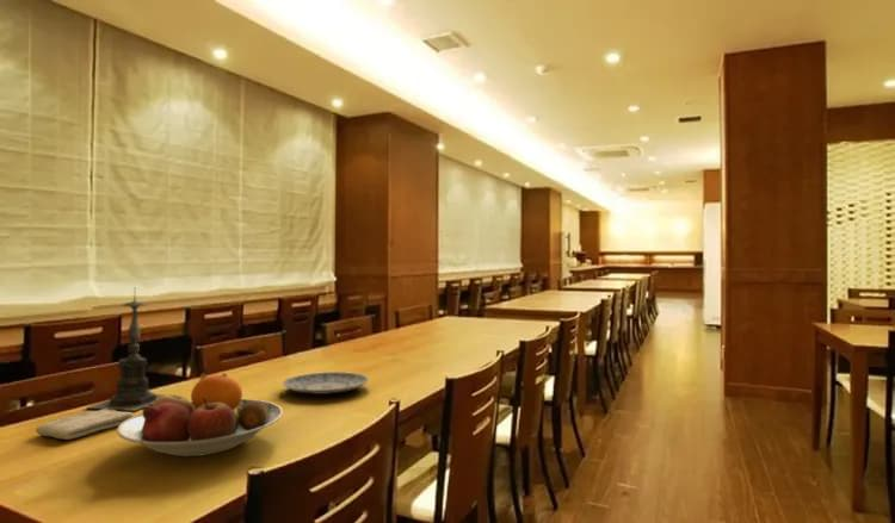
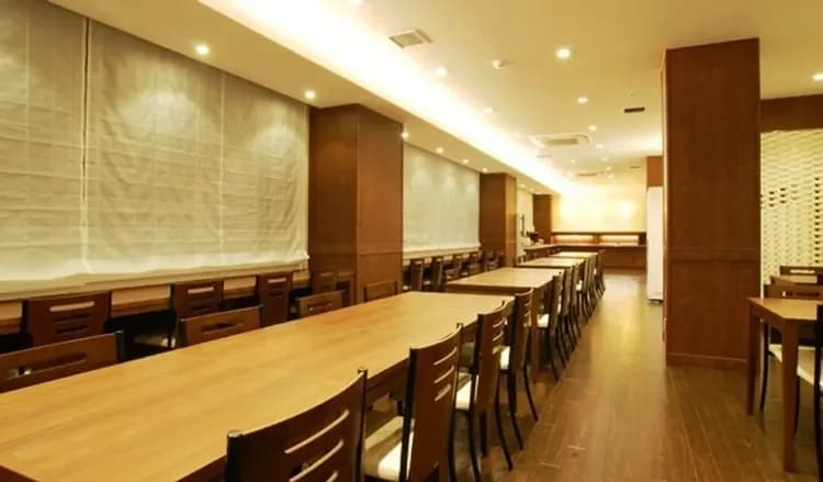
- washcloth [35,409,134,441]
- plate [282,371,370,396]
- fruit bowl [116,372,284,457]
- candle holder [87,288,175,412]
